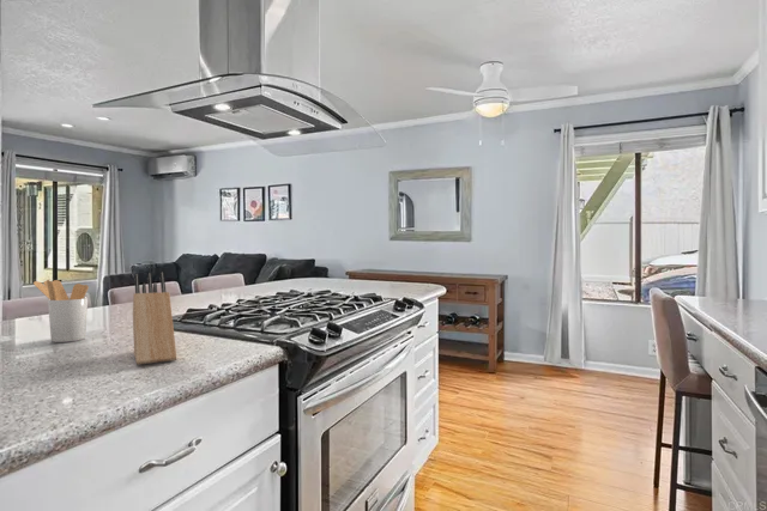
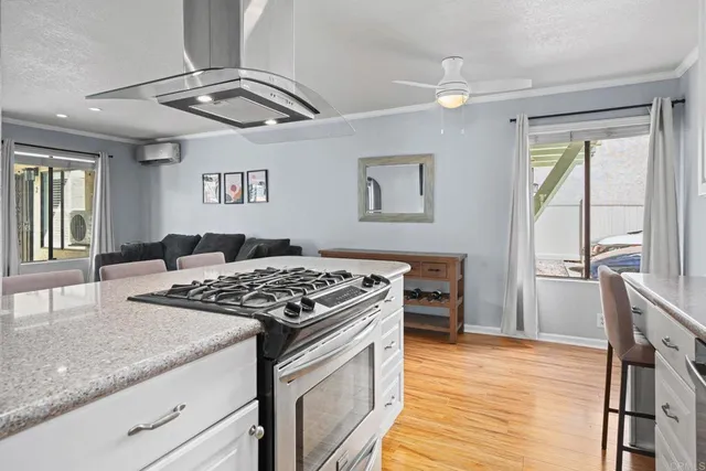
- utensil holder [32,279,90,343]
- knife block [132,270,179,366]
